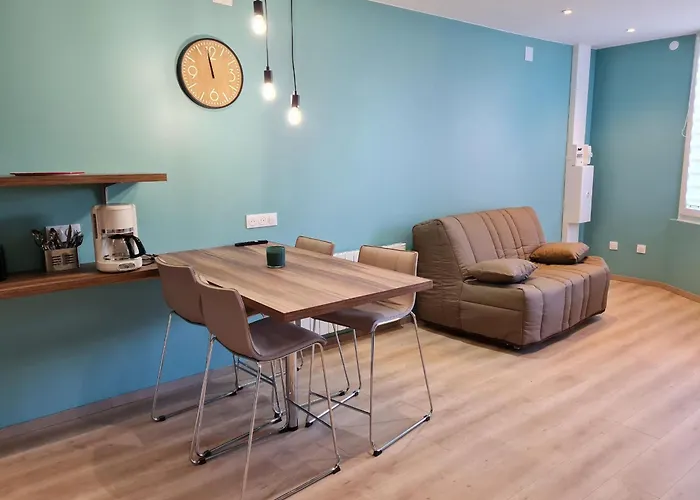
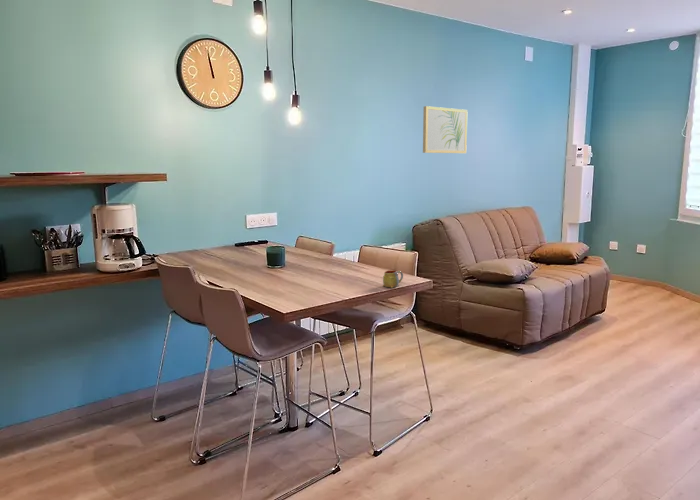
+ mug [382,269,404,289]
+ wall art [422,105,469,154]
